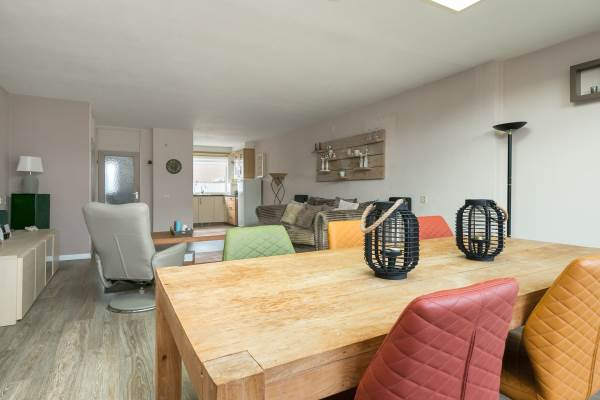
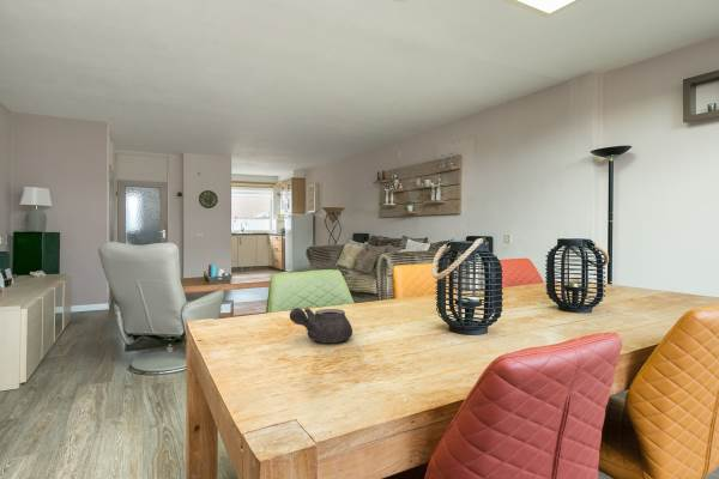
+ teapot [289,307,354,344]
